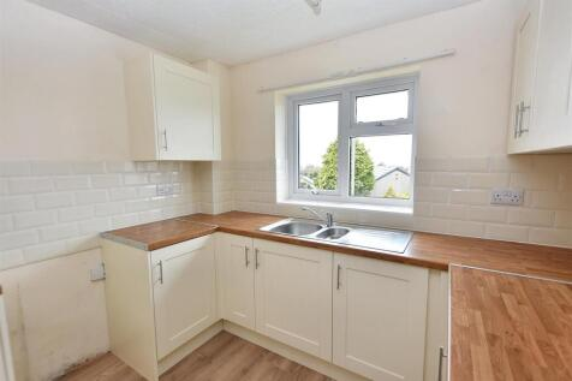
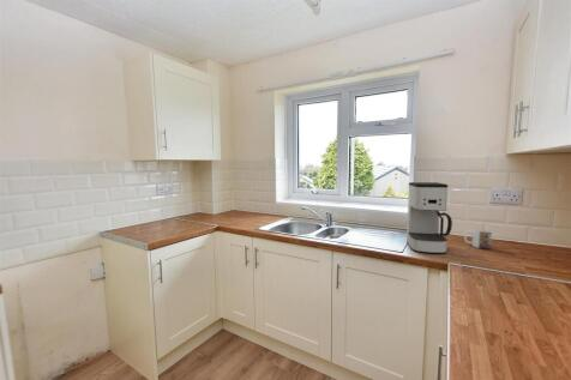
+ coffee maker [405,181,453,254]
+ mug [463,228,493,251]
